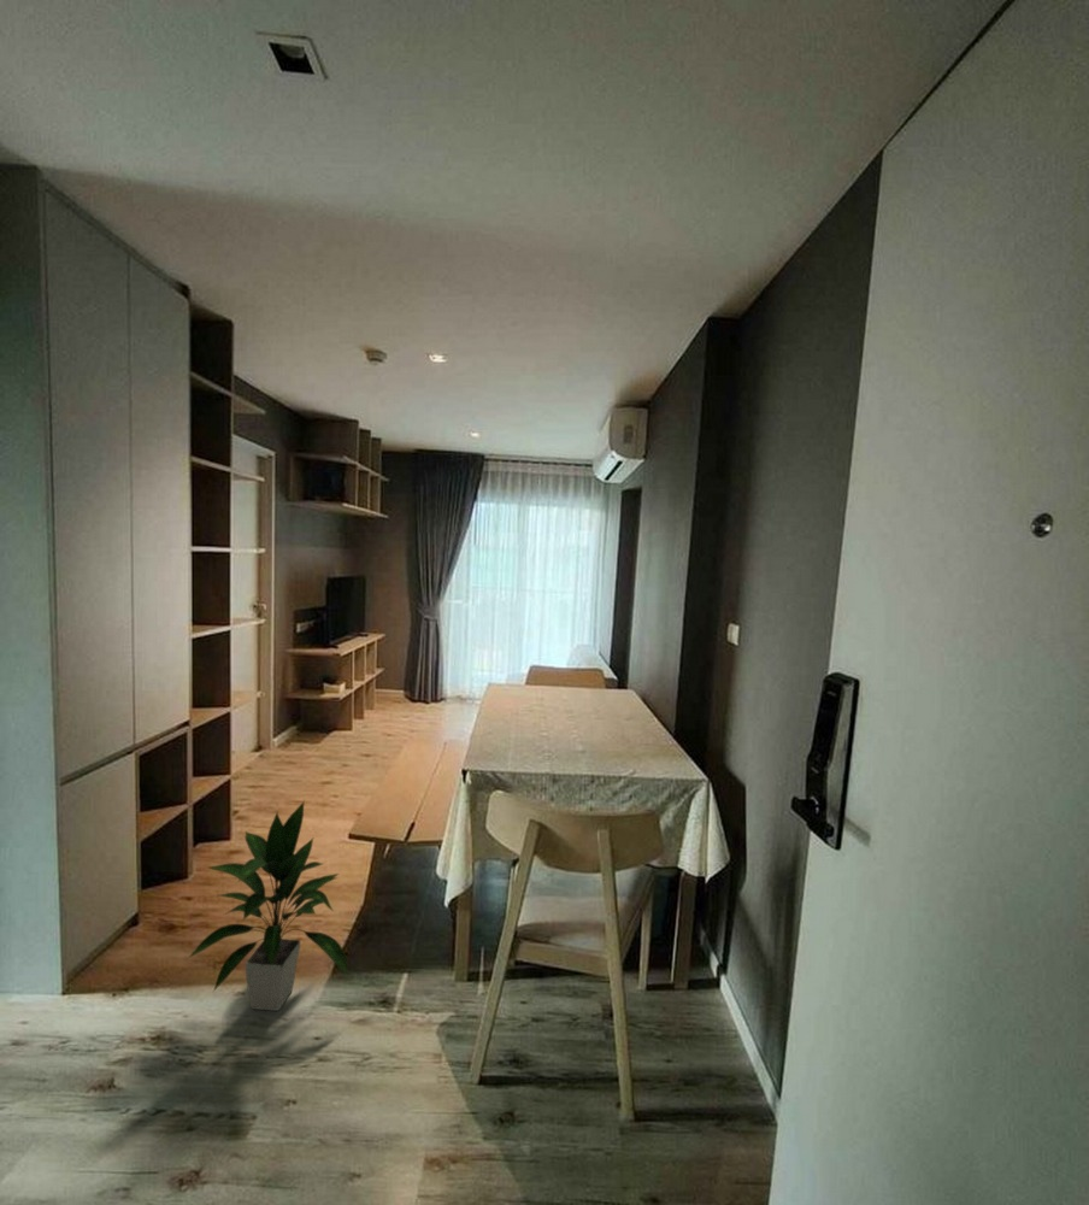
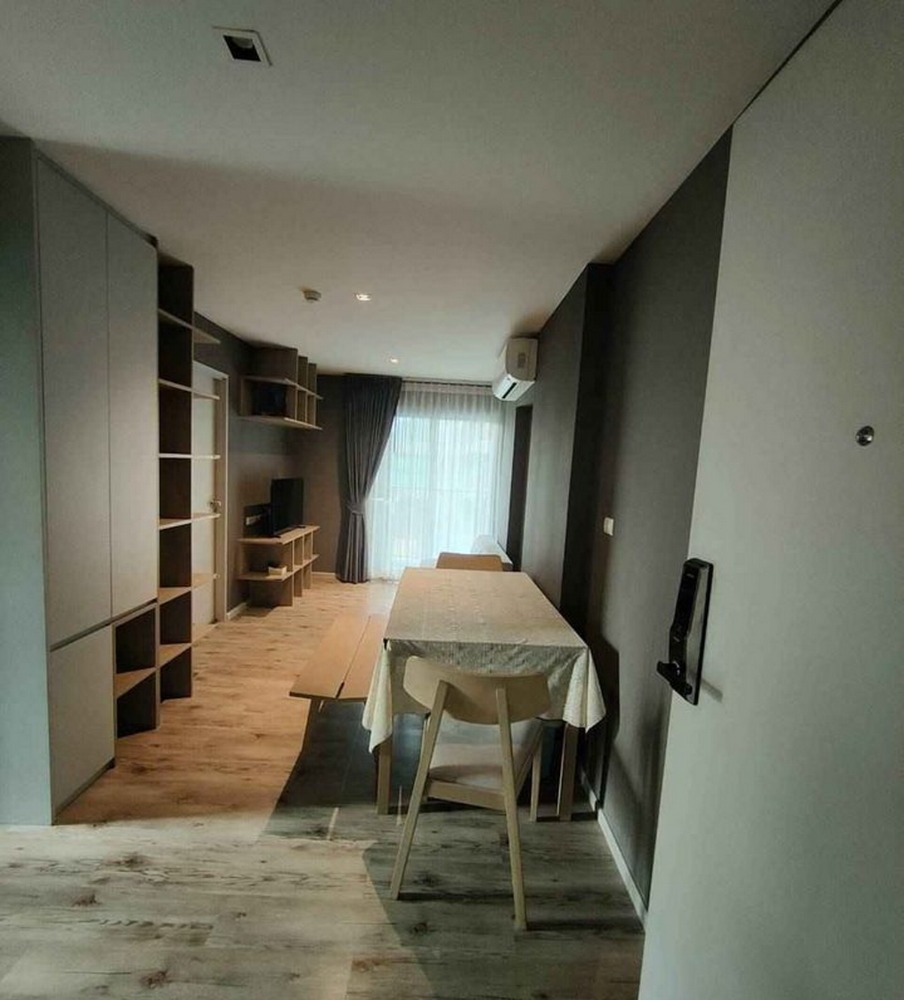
- indoor plant [186,799,351,1012]
